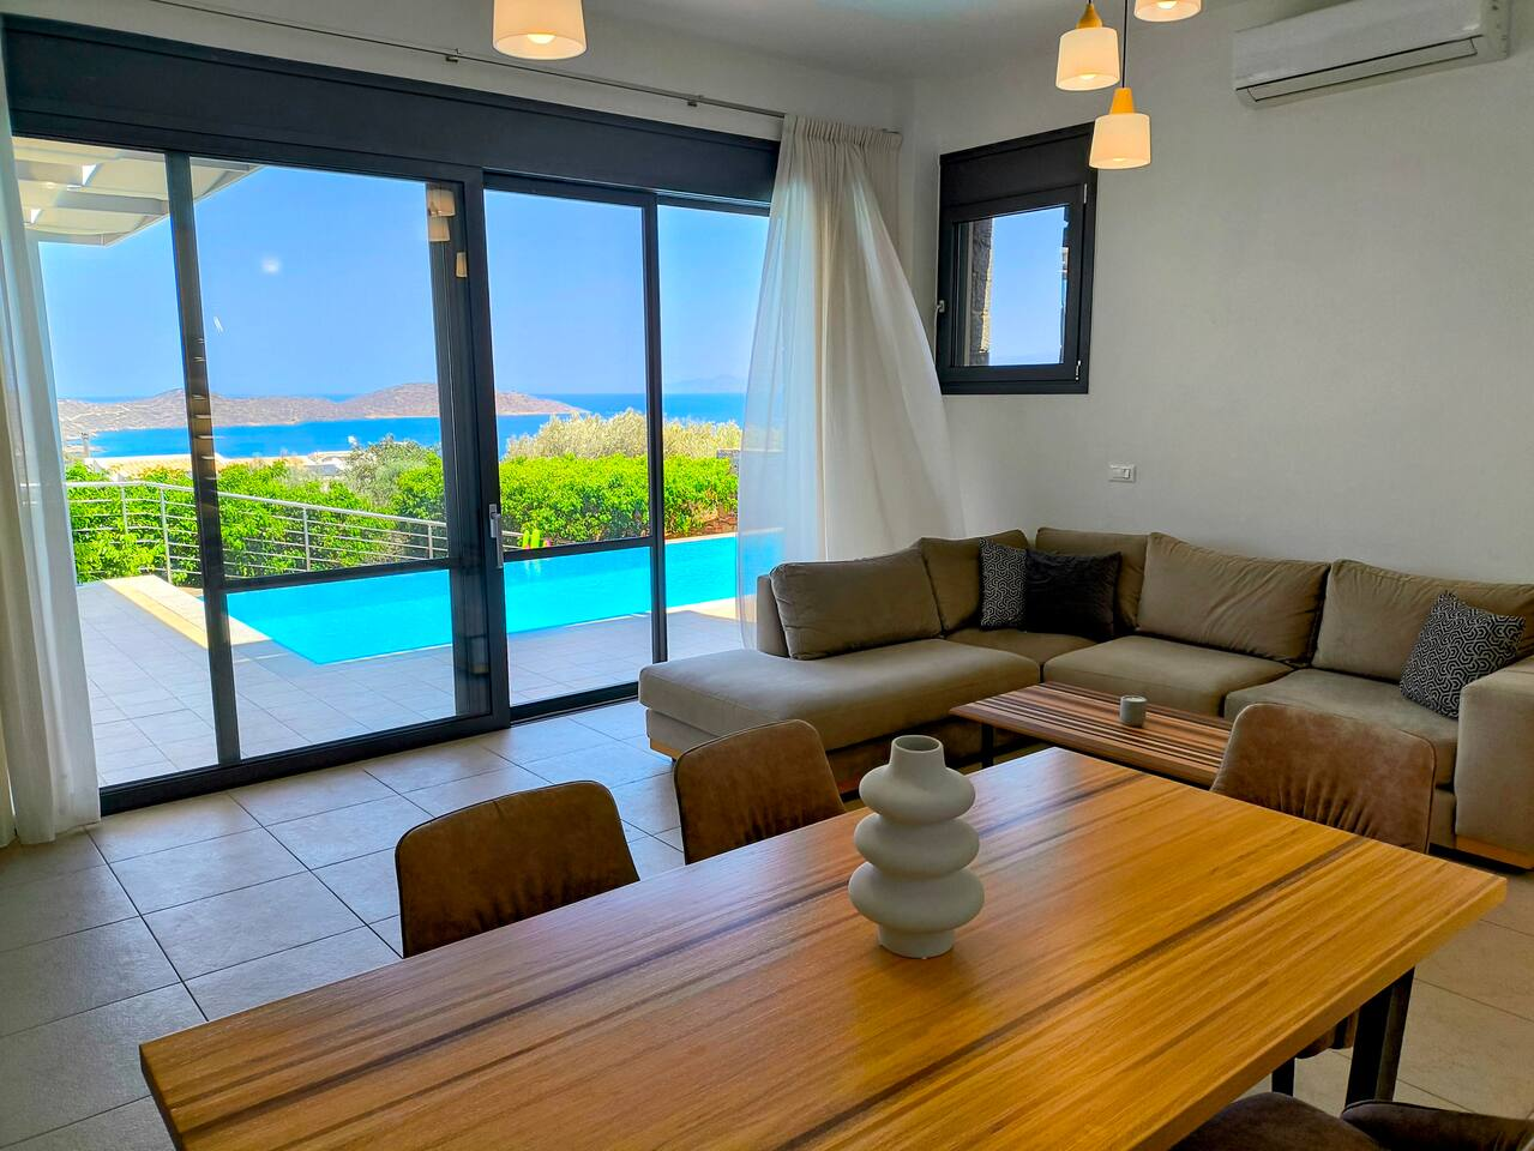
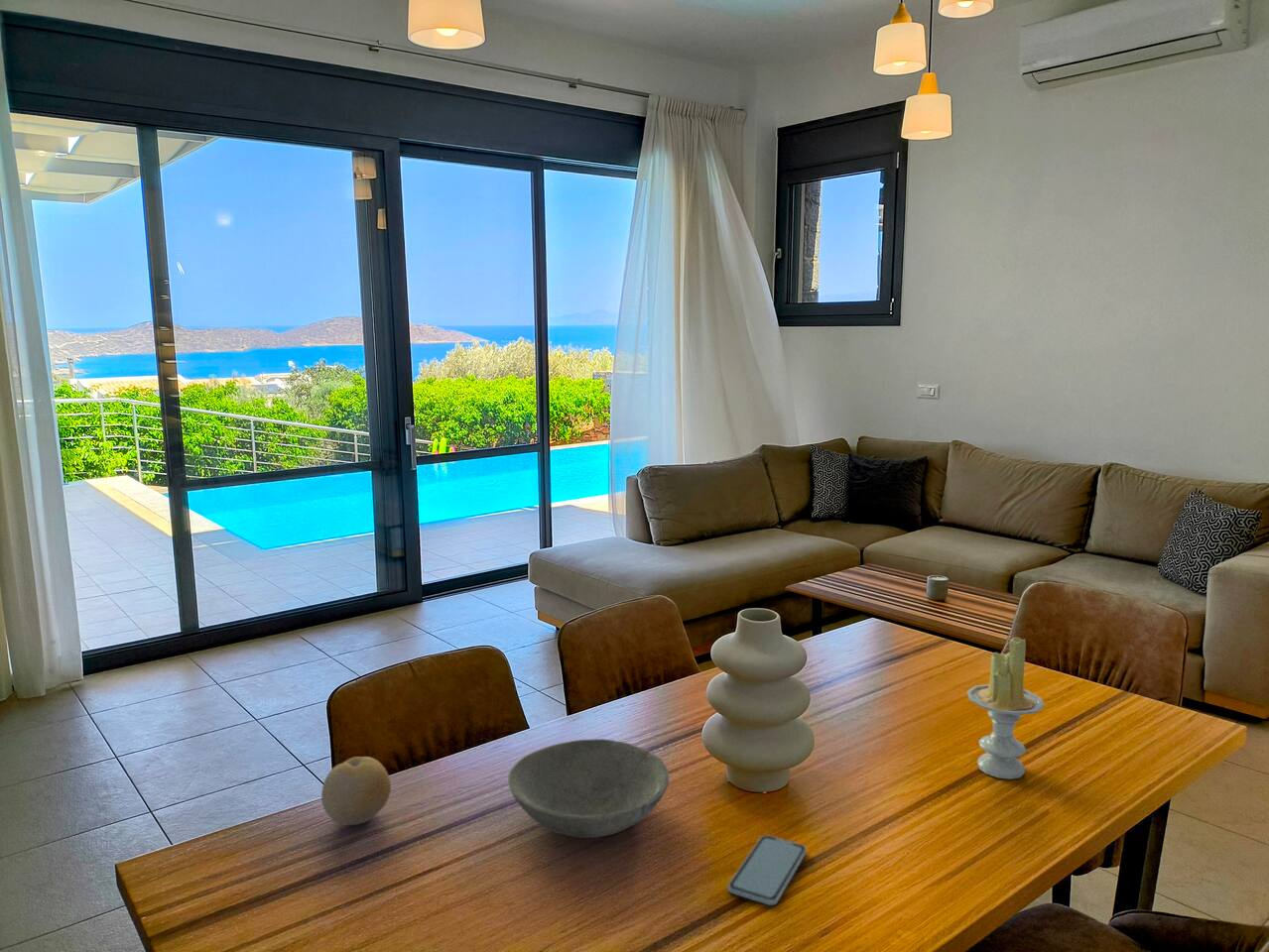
+ smartphone [727,834,808,906]
+ bowl [507,738,670,839]
+ fruit [320,756,392,826]
+ candle [966,637,1046,780]
